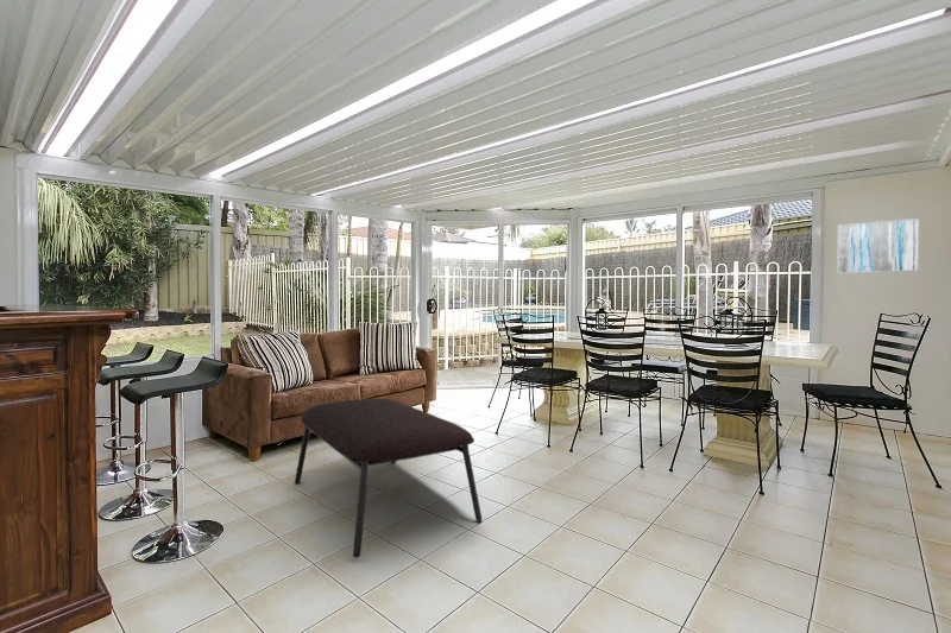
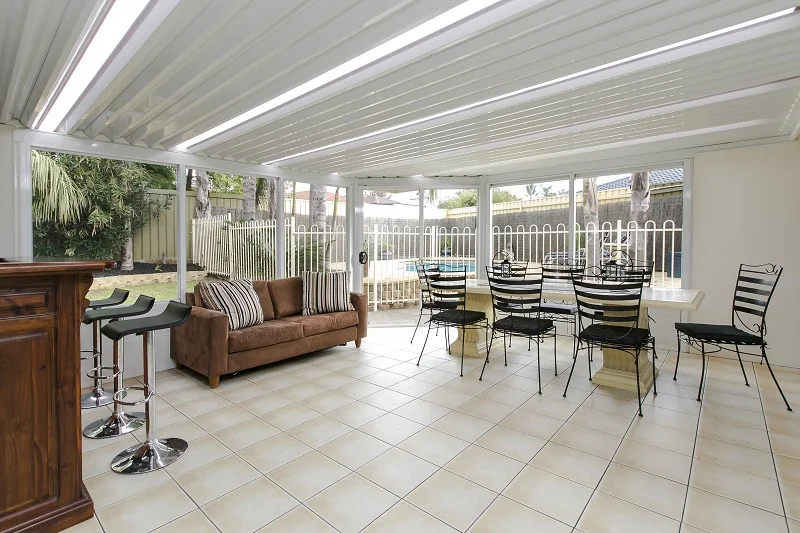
- wall art [836,217,920,276]
- coffee table [294,397,484,559]
